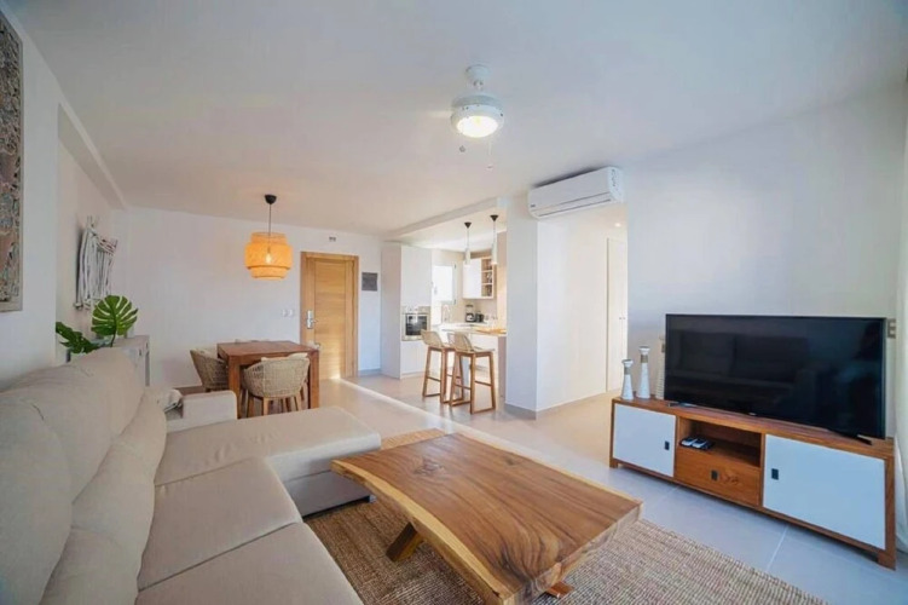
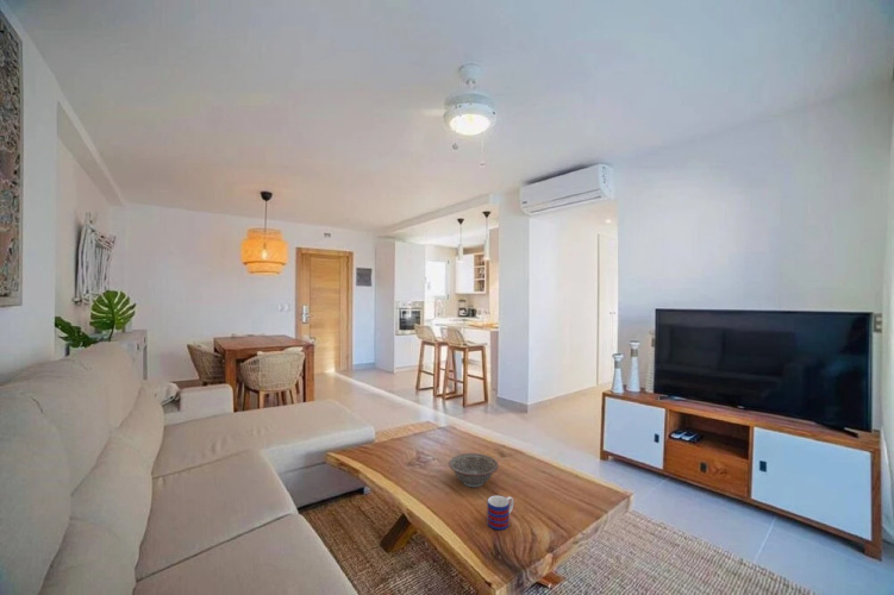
+ decorative bowl [448,452,500,488]
+ mug [486,494,514,531]
